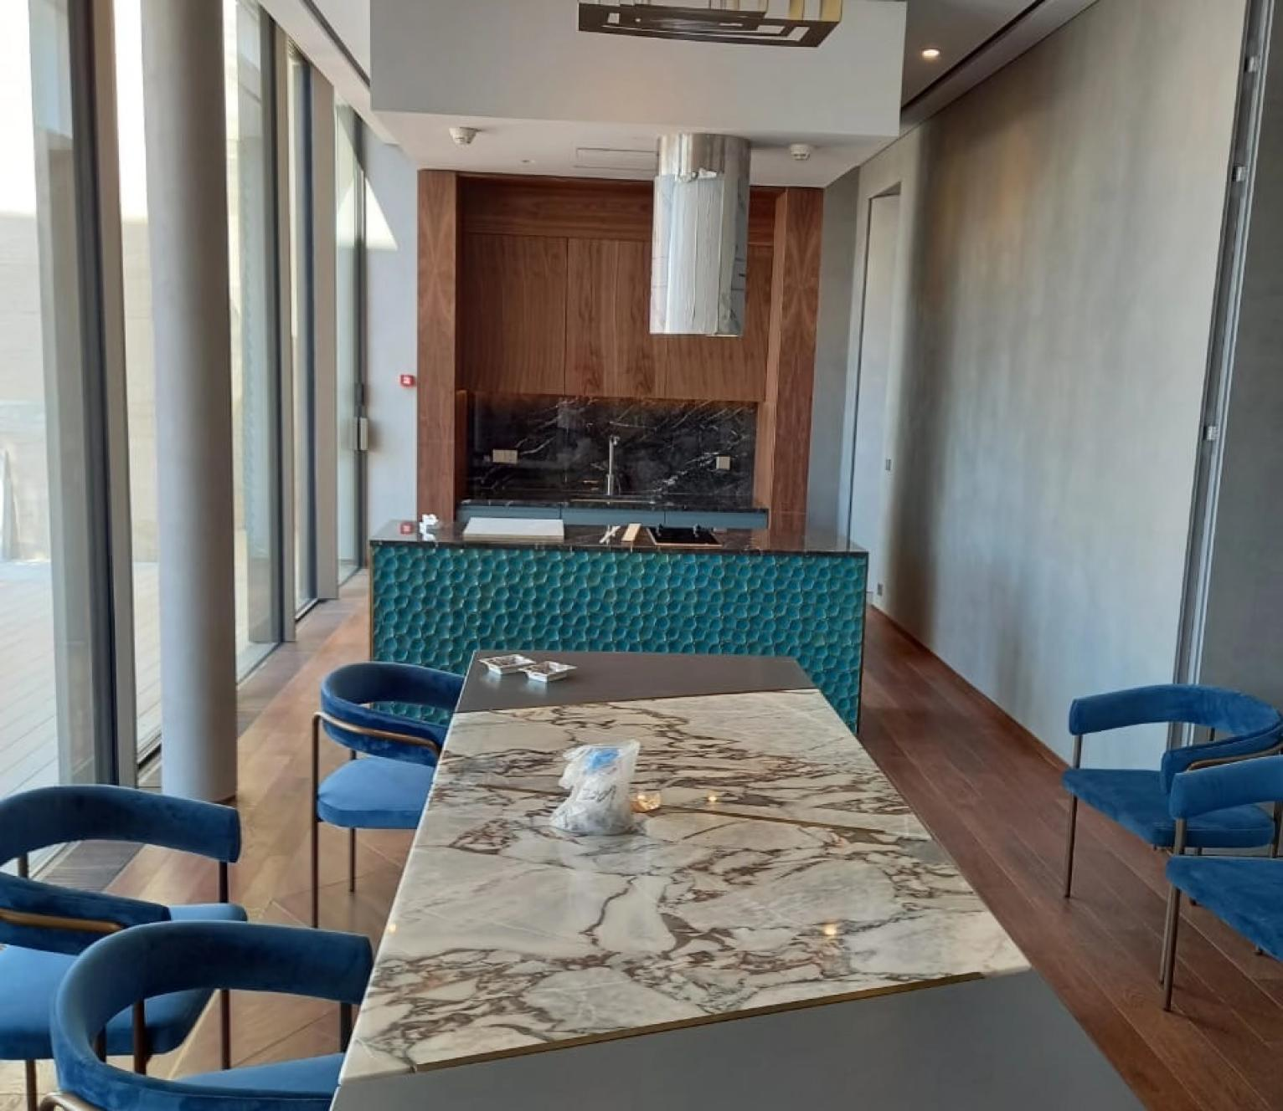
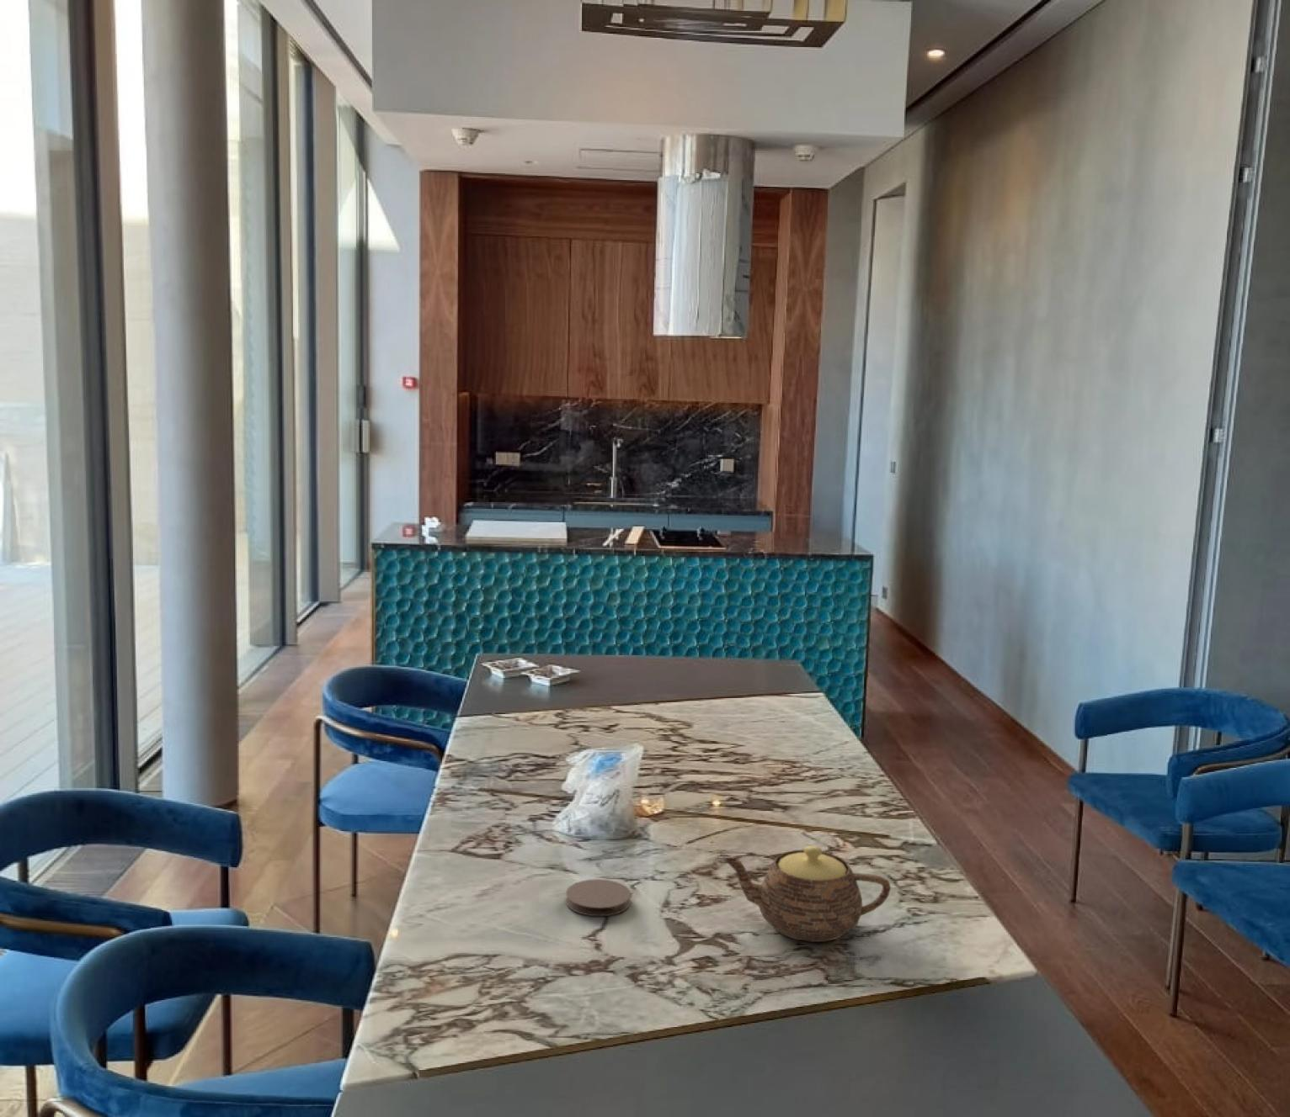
+ teapot [722,845,892,943]
+ coaster [565,878,632,916]
